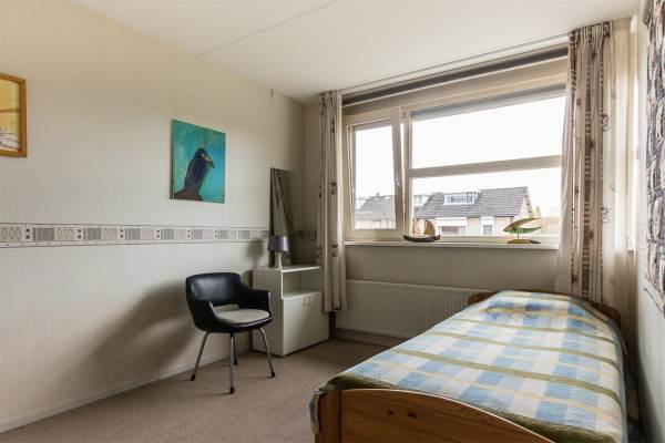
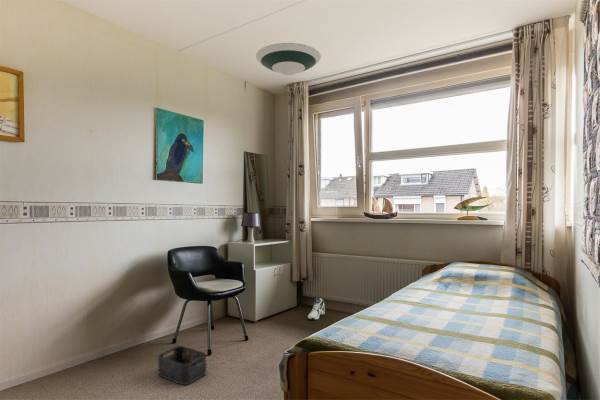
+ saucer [255,42,322,76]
+ storage bin [157,345,207,386]
+ sneaker [307,296,326,320]
